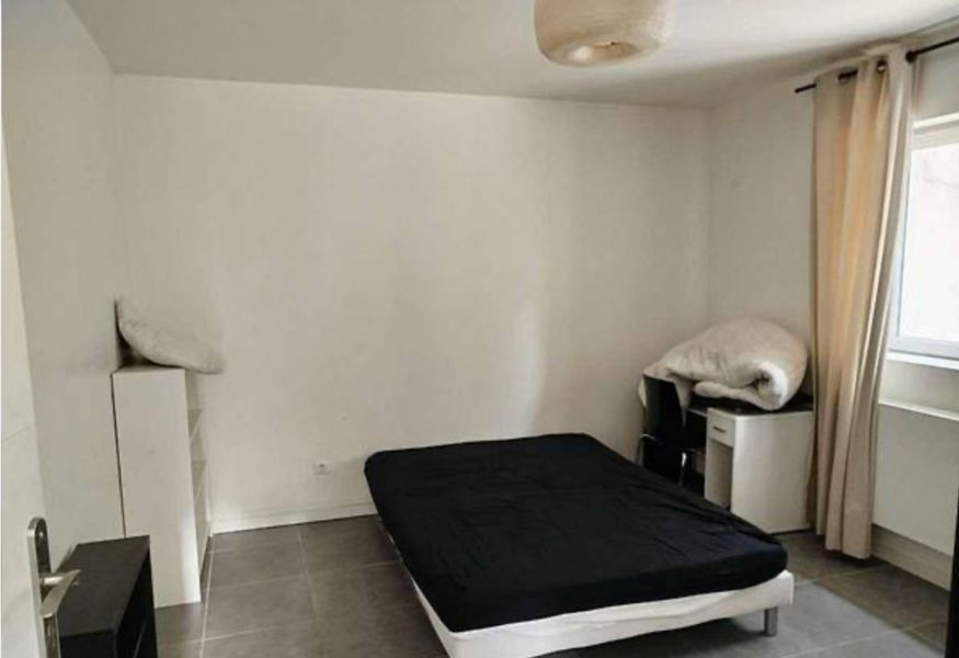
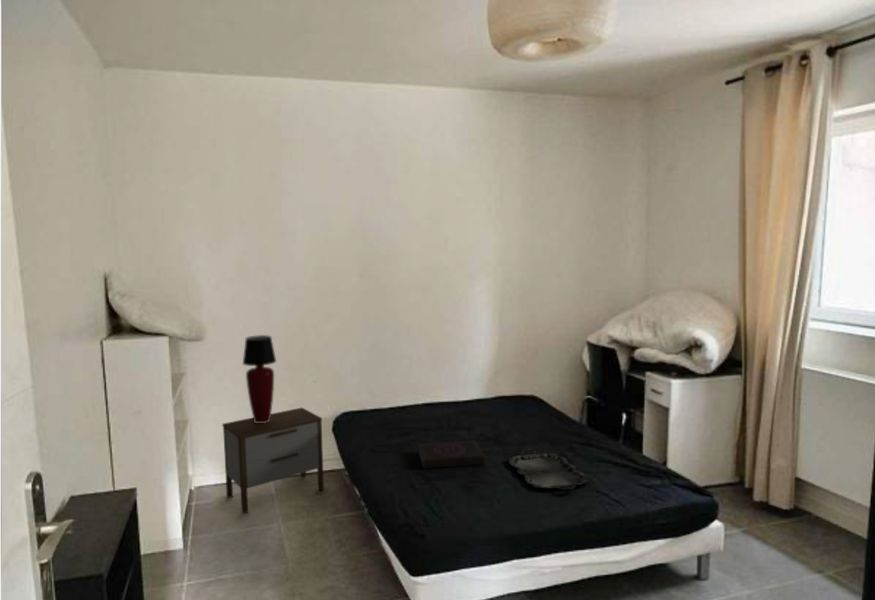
+ serving tray [506,448,590,491]
+ nightstand [221,407,325,514]
+ book [417,439,486,470]
+ table lamp [242,334,277,423]
